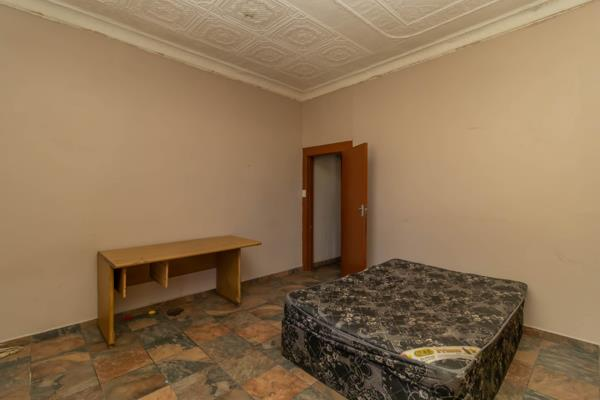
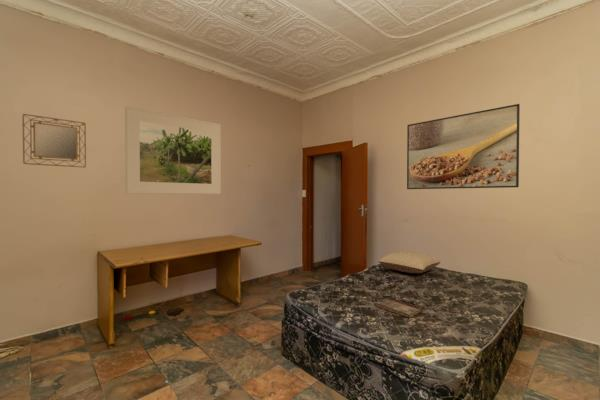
+ pillow [377,250,442,274]
+ home mirror [22,113,87,168]
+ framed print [406,103,521,190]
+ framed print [124,105,222,195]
+ book [375,296,424,319]
